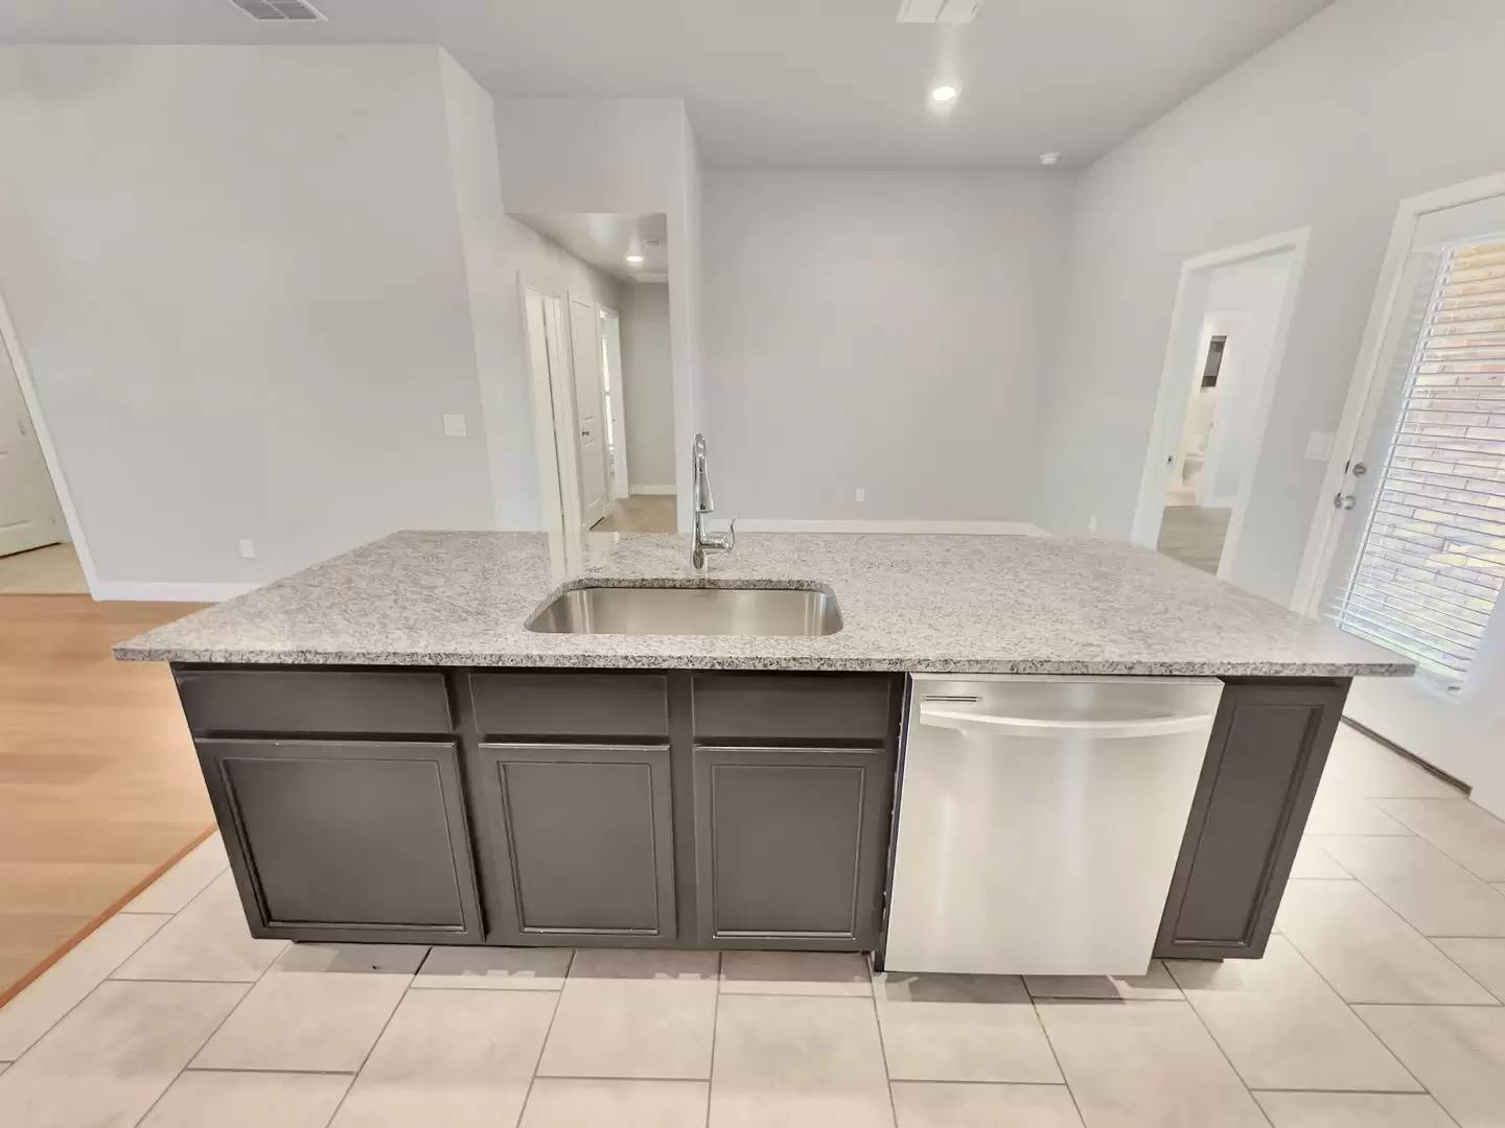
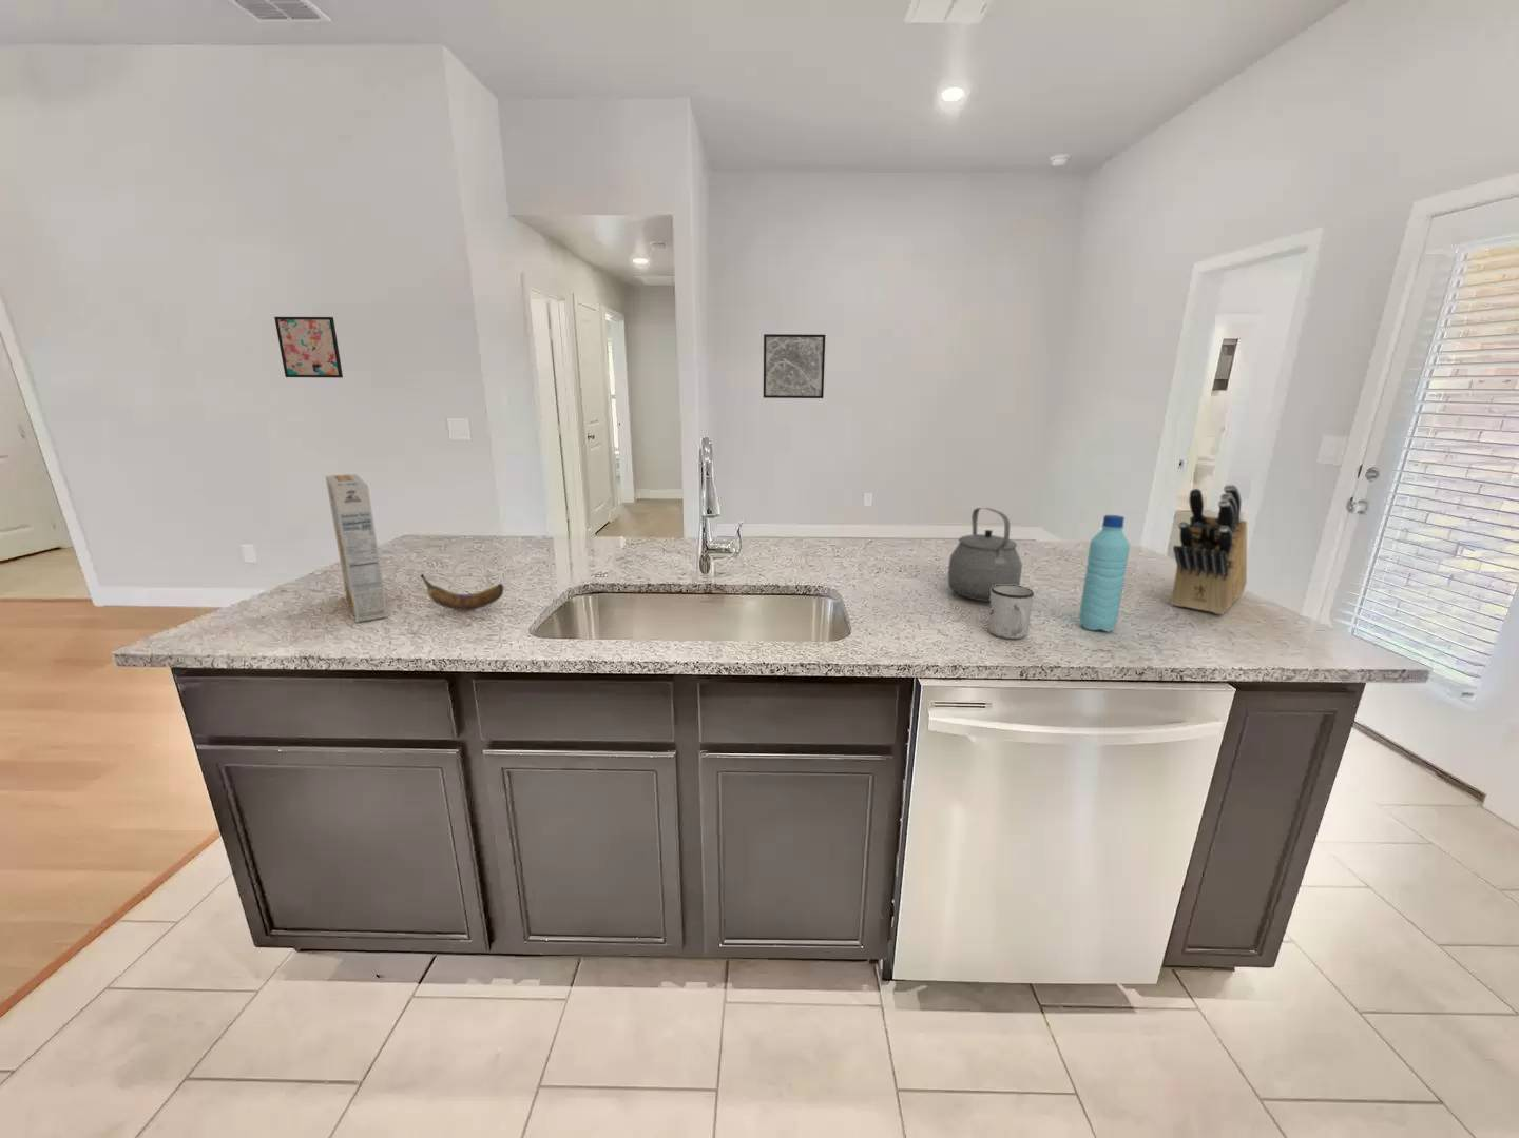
+ water bottle [1078,514,1130,634]
+ tea kettle [947,507,1023,602]
+ knife block [1170,484,1247,616]
+ wall art [763,334,826,399]
+ banana [420,573,505,612]
+ wall art [273,316,344,379]
+ cereal box [325,473,389,623]
+ mug [987,585,1035,640]
